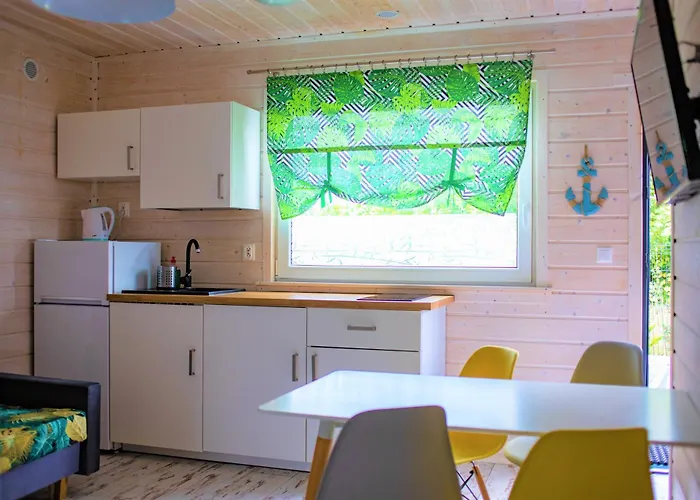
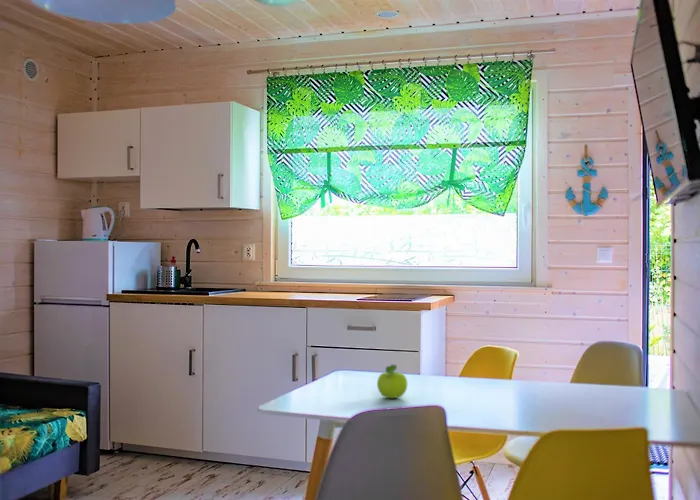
+ fruit [376,363,408,399]
